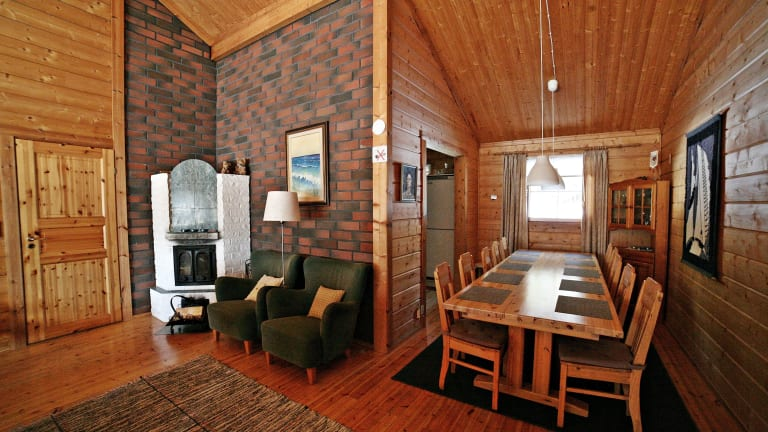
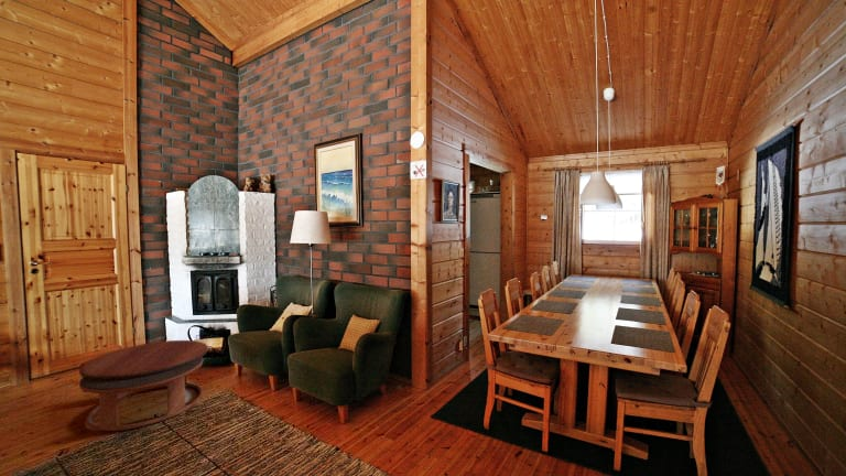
+ coffee table [78,339,208,432]
